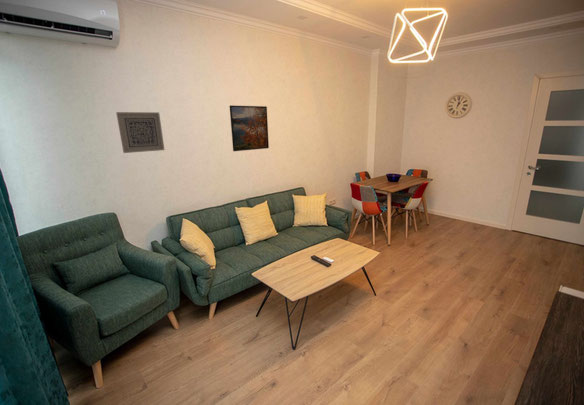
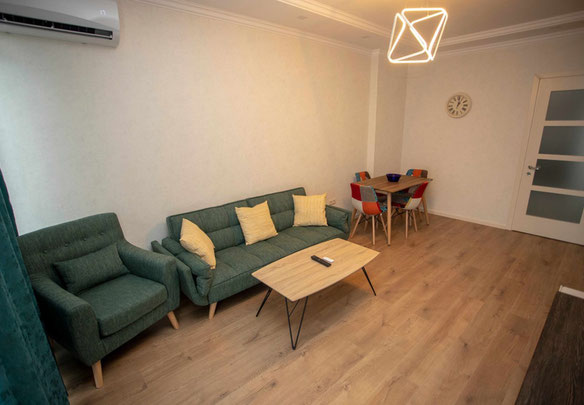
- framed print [229,104,270,152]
- wall art [115,111,165,154]
